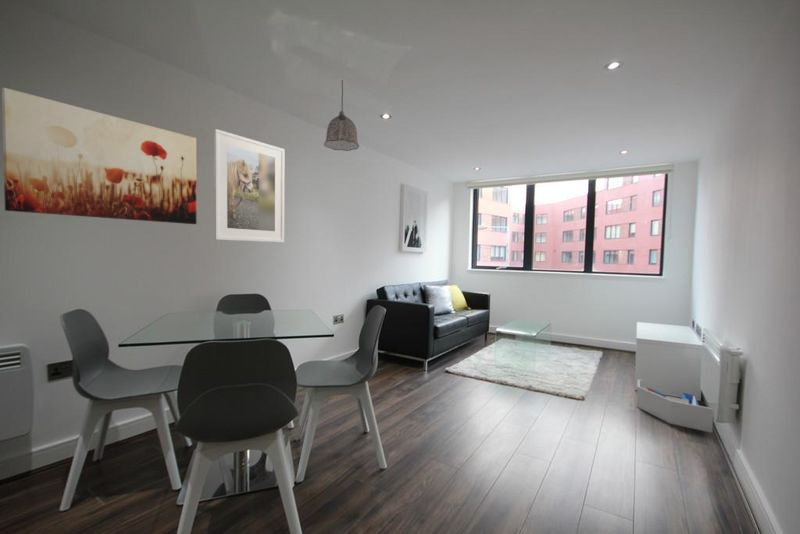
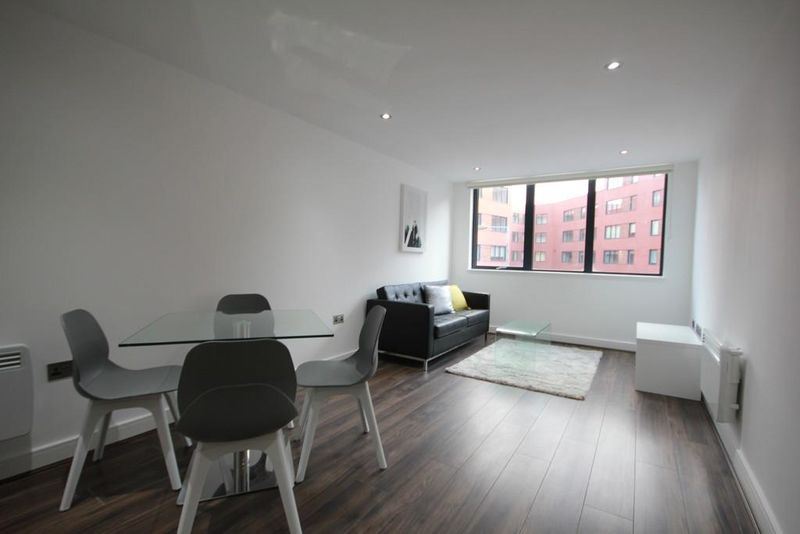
- storage bin [636,378,714,434]
- pendant lamp [323,79,360,152]
- wall art [1,86,198,225]
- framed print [213,128,285,243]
